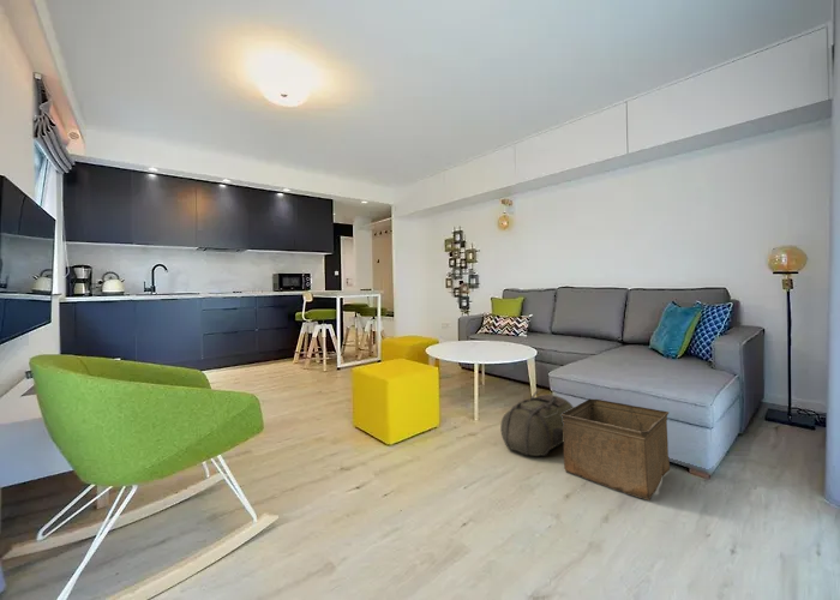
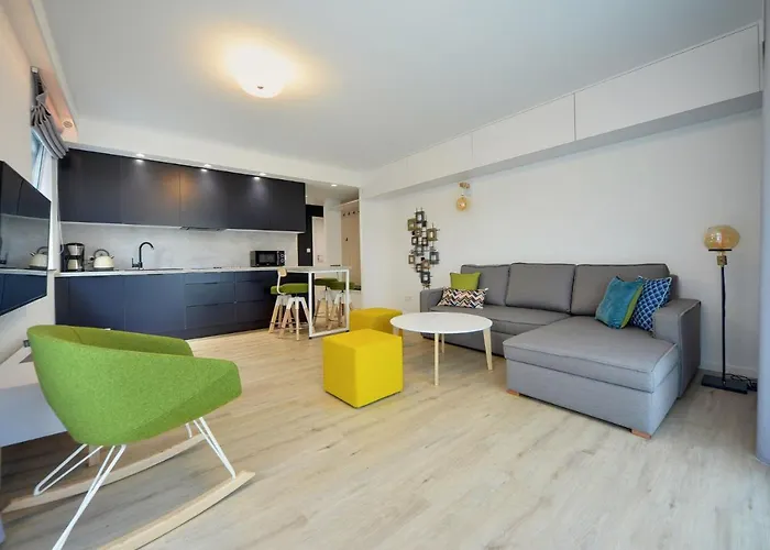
- storage bin [562,398,671,502]
- backpack [499,390,575,457]
